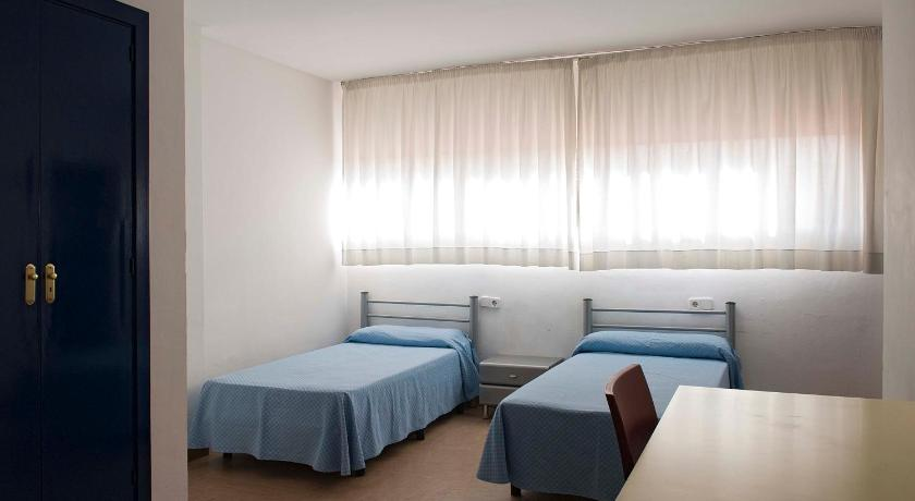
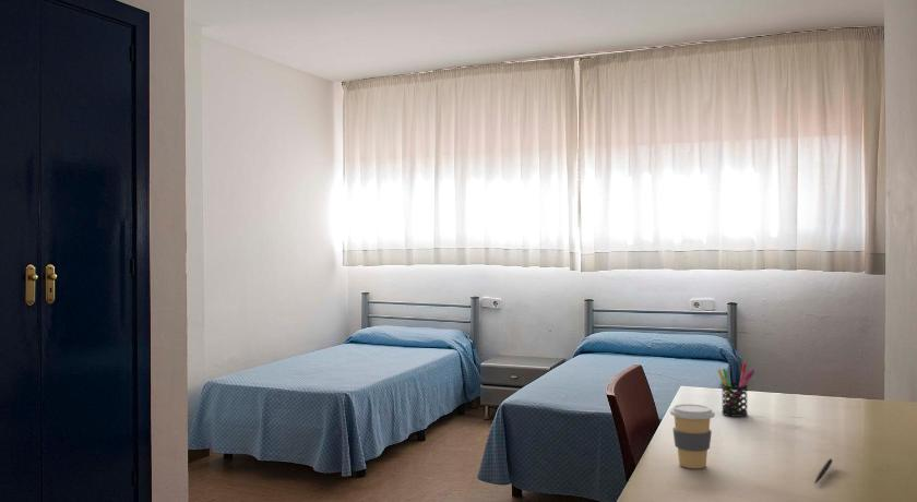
+ coffee cup [669,403,716,469]
+ pen holder [716,362,755,418]
+ pen [813,457,834,485]
